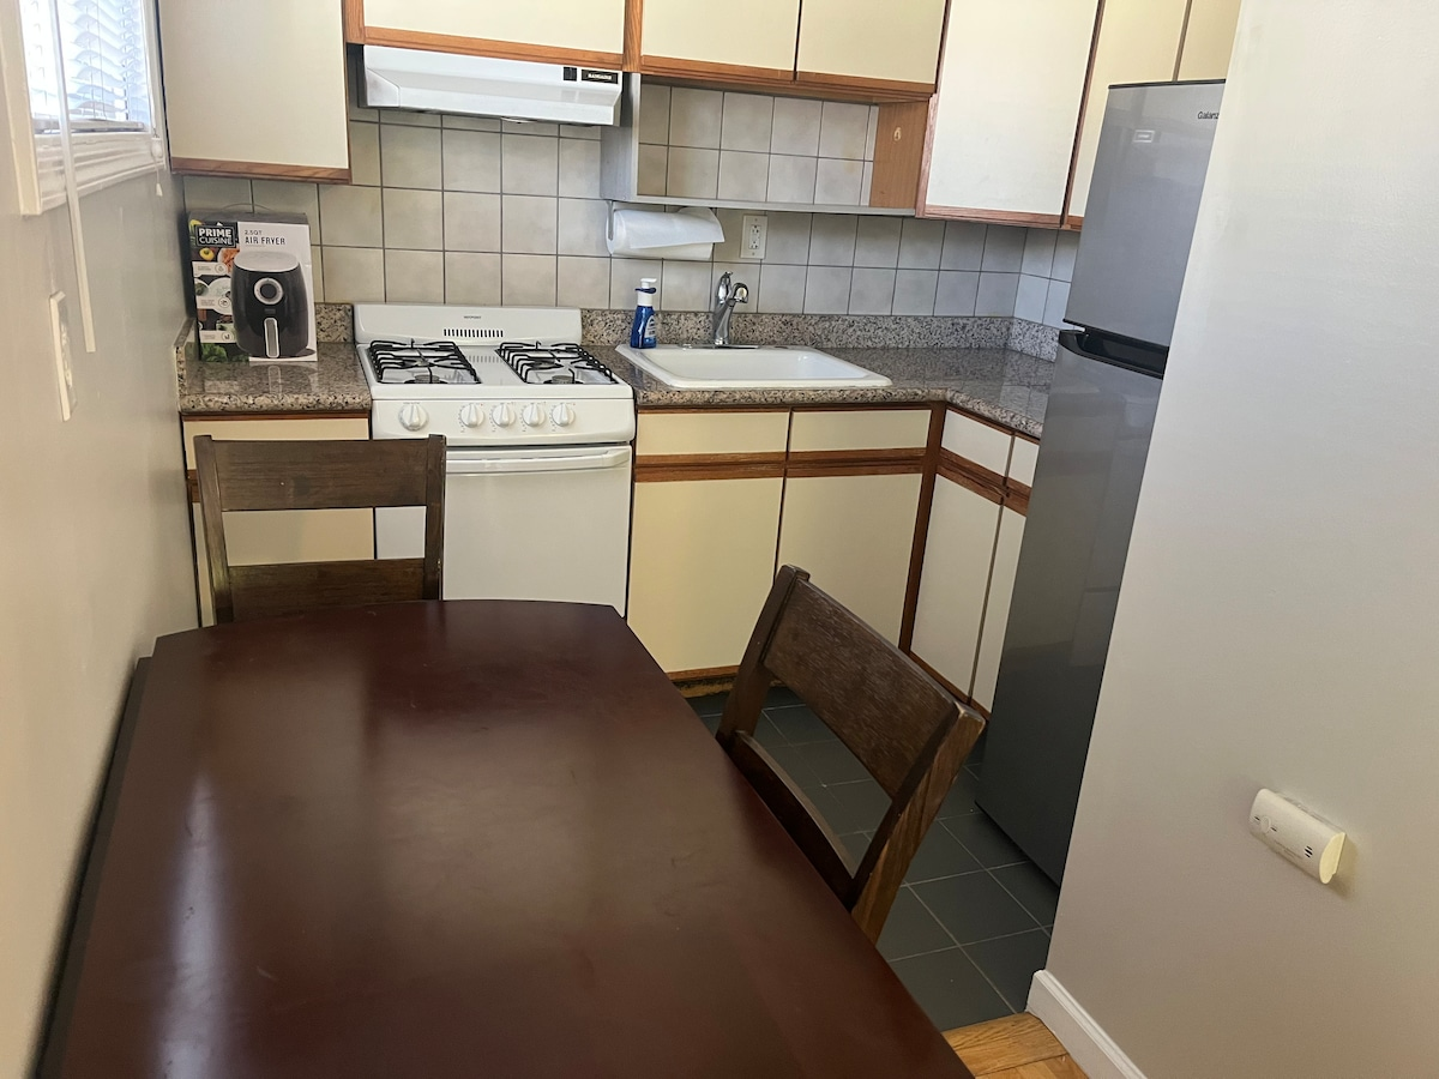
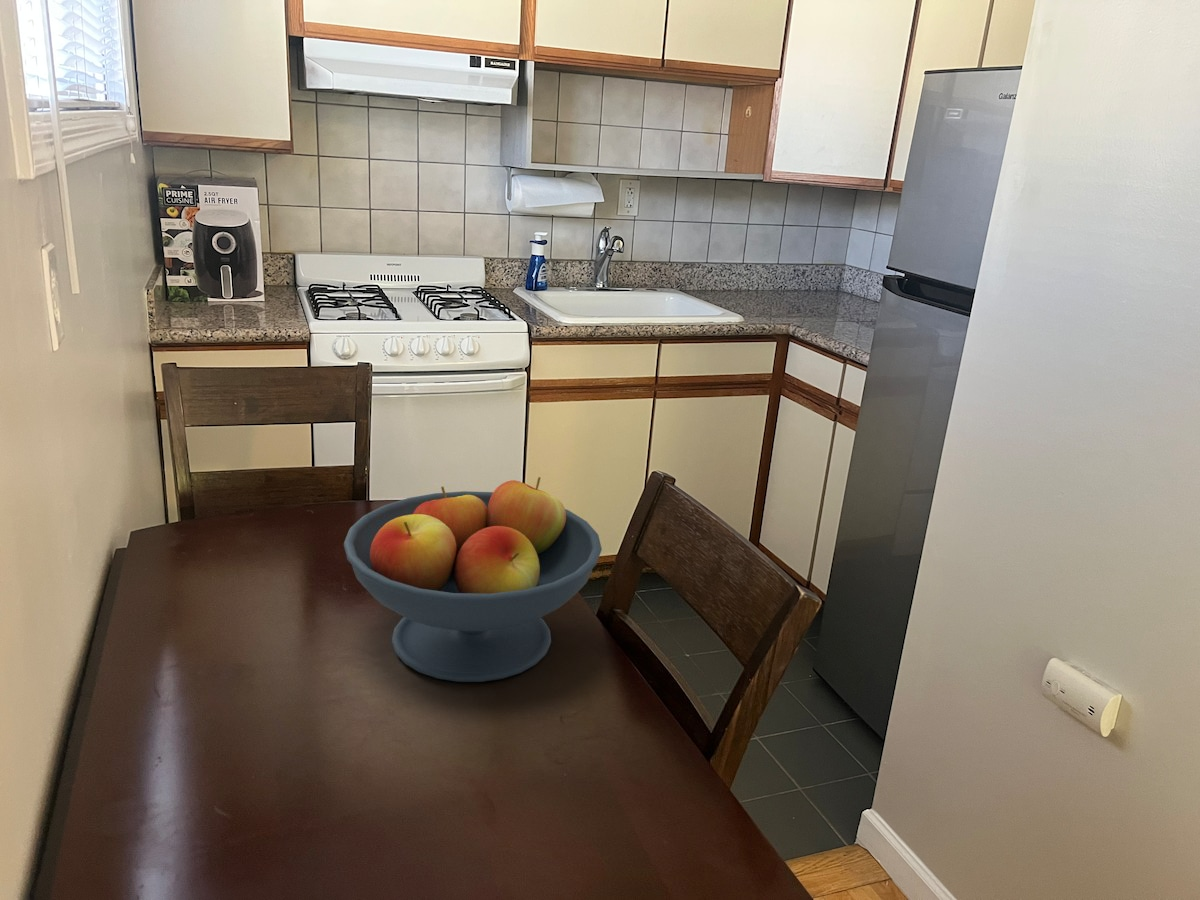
+ fruit bowl [343,476,603,683]
